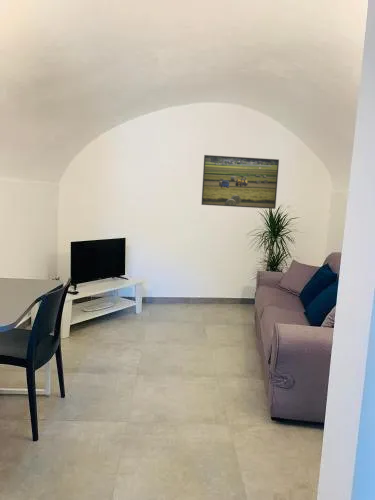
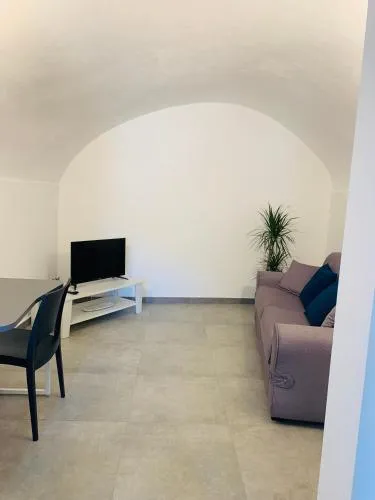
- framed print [200,154,280,210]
